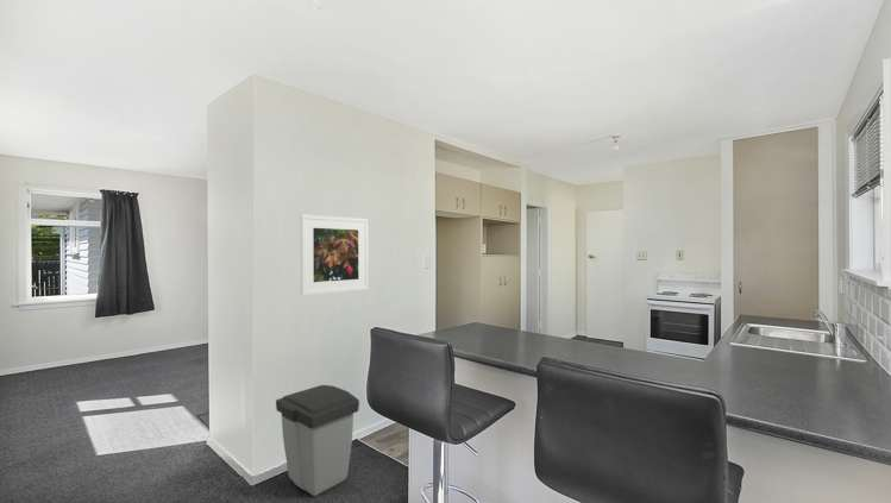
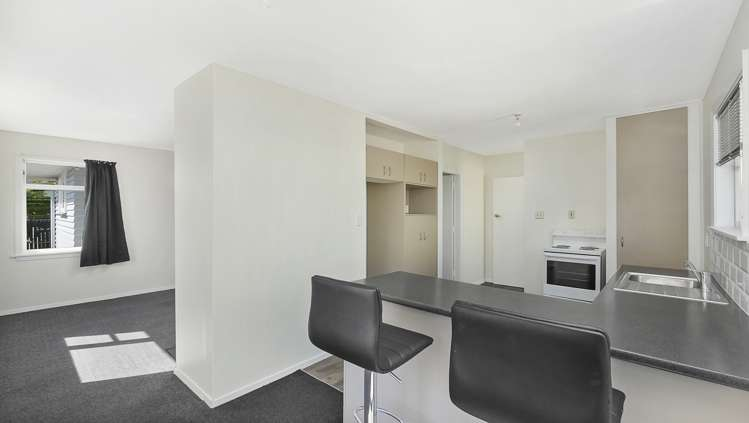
- trash can [275,384,360,497]
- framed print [299,213,370,297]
